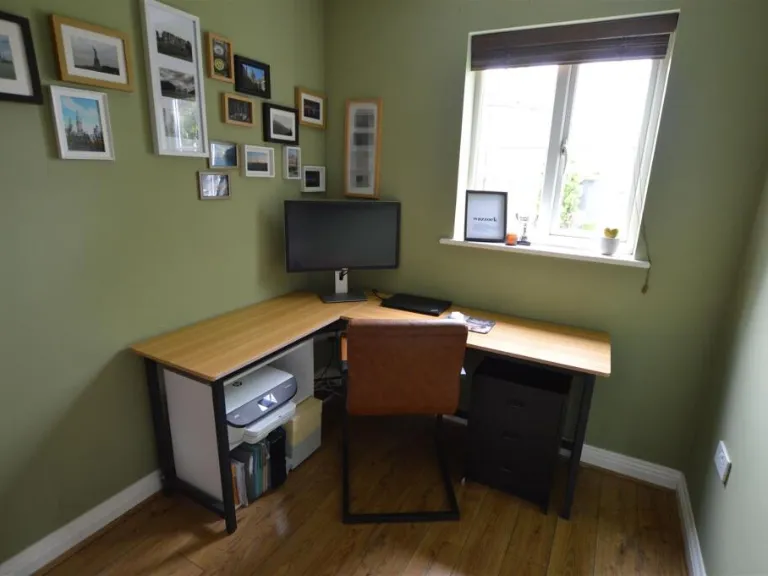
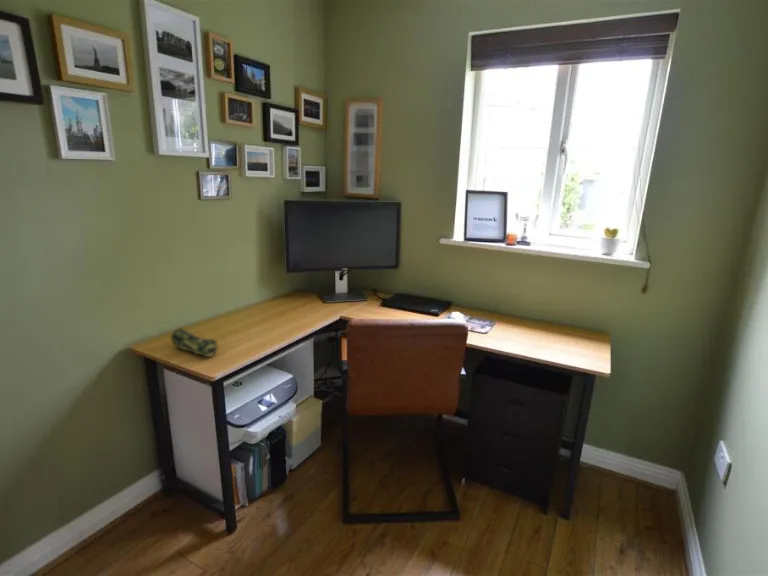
+ pencil case [170,327,219,358]
